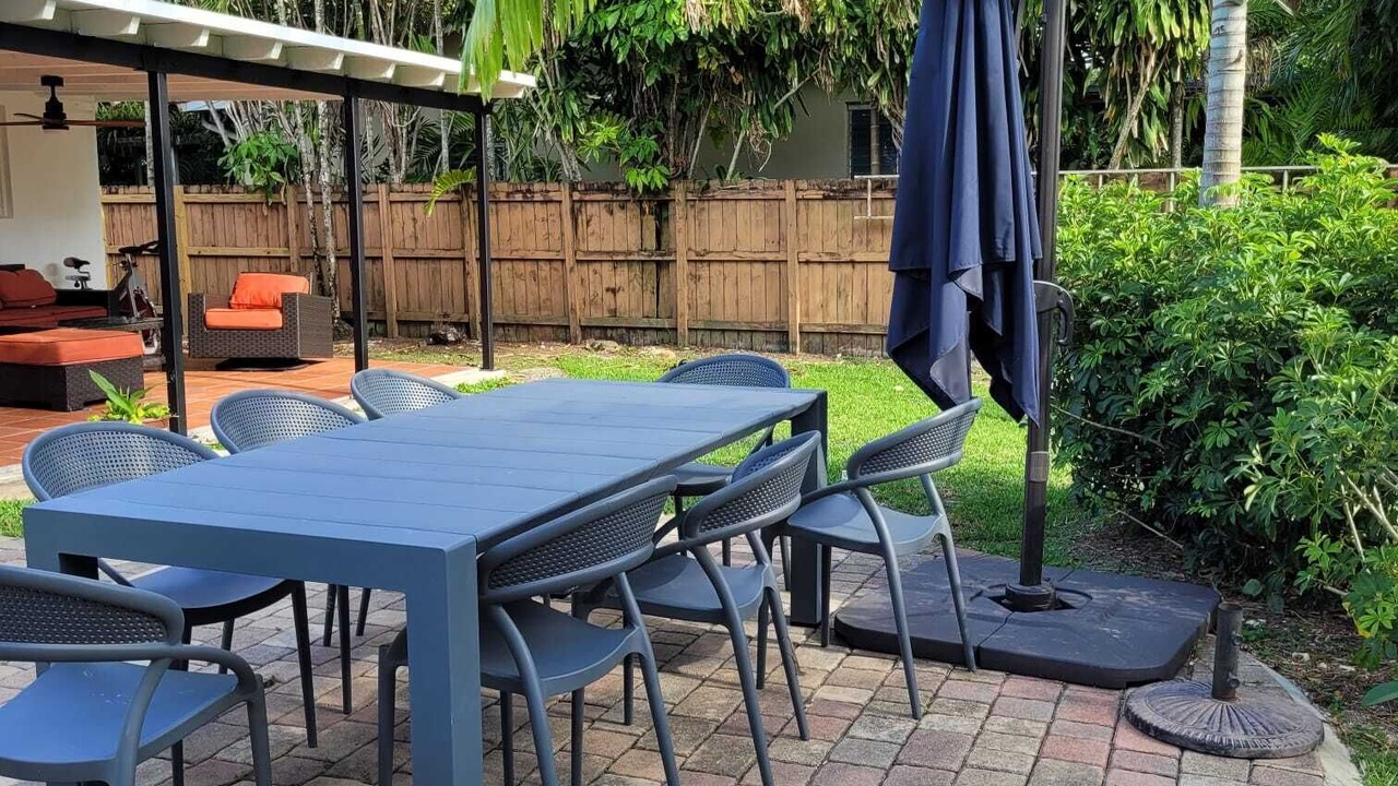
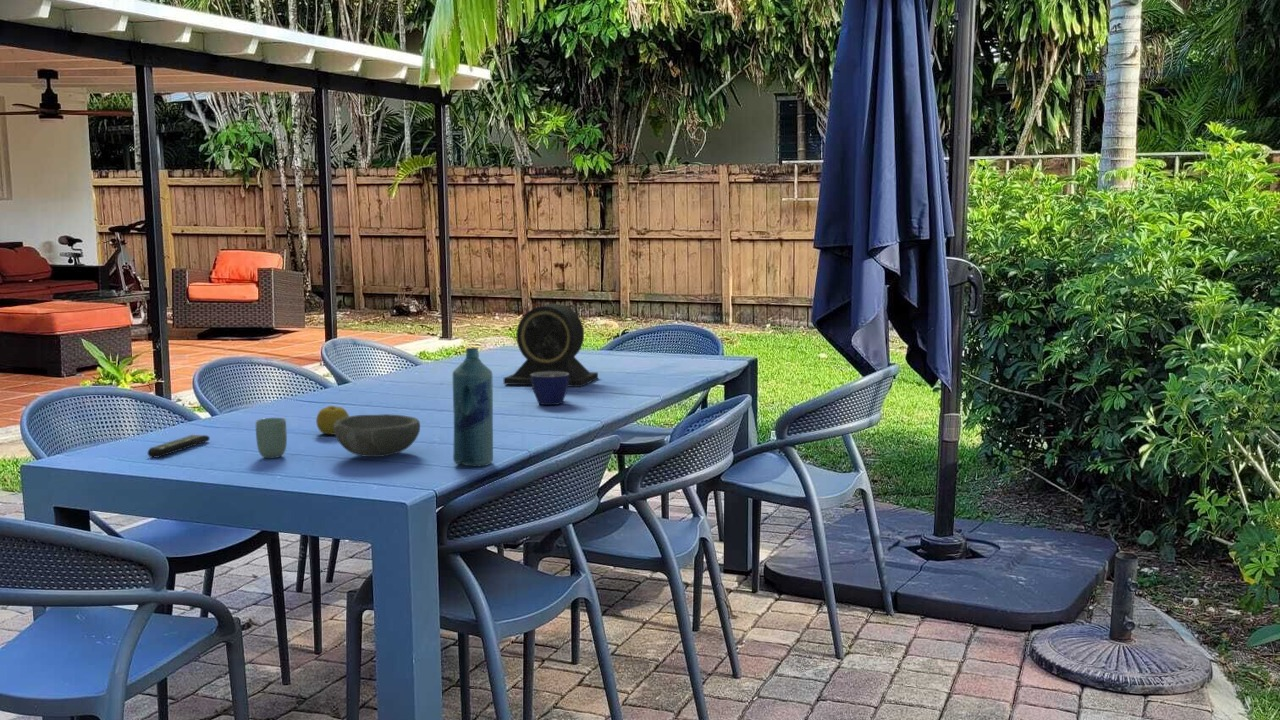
+ speaker [503,303,599,388]
+ cup [530,372,569,406]
+ cup [255,417,288,459]
+ bottle [452,347,494,467]
+ bowl [334,413,421,458]
+ fruit [315,405,350,436]
+ remote control [147,434,211,459]
